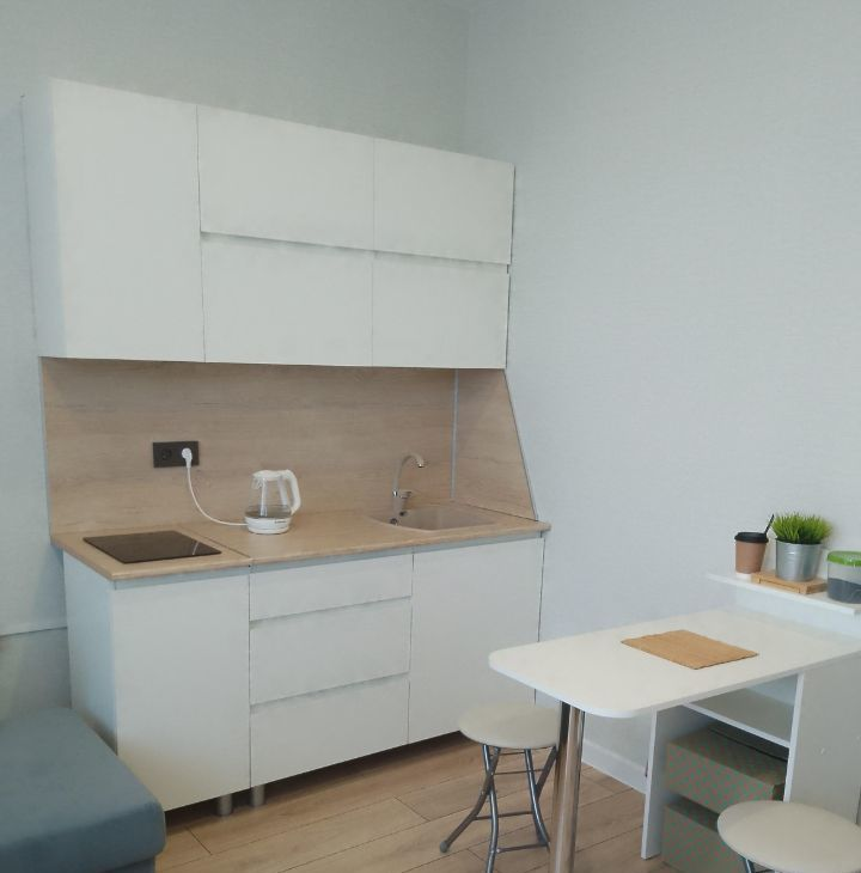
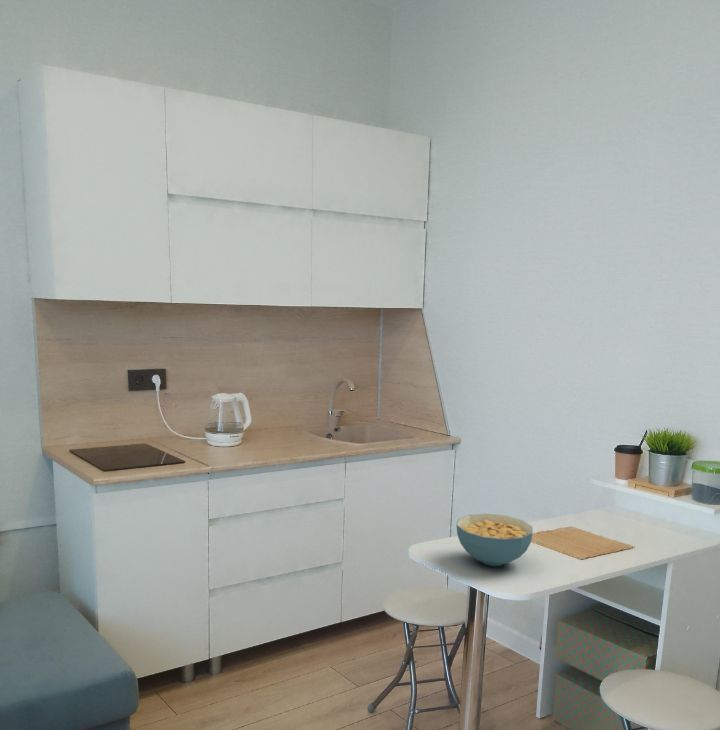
+ cereal bowl [455,513,534,567]
